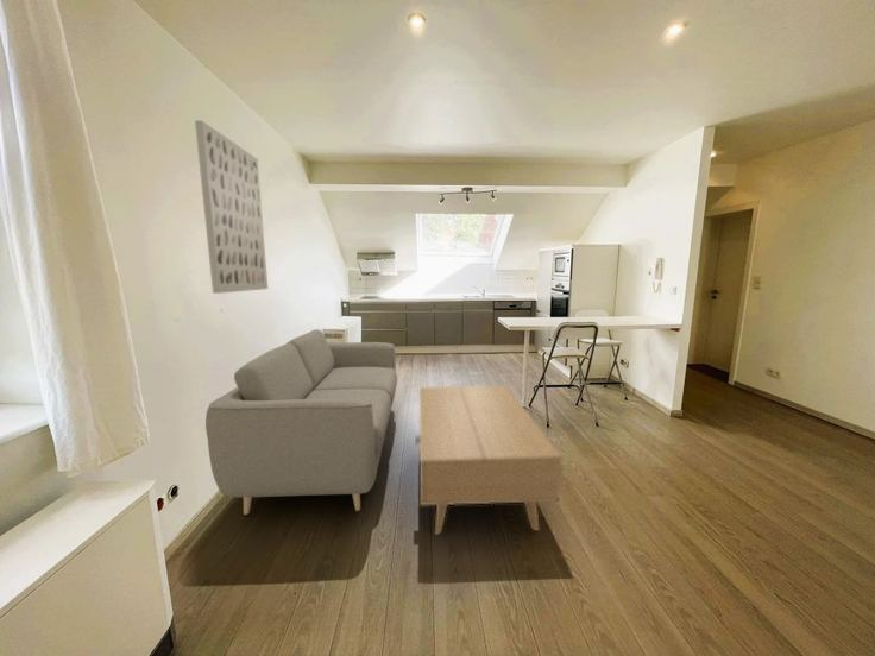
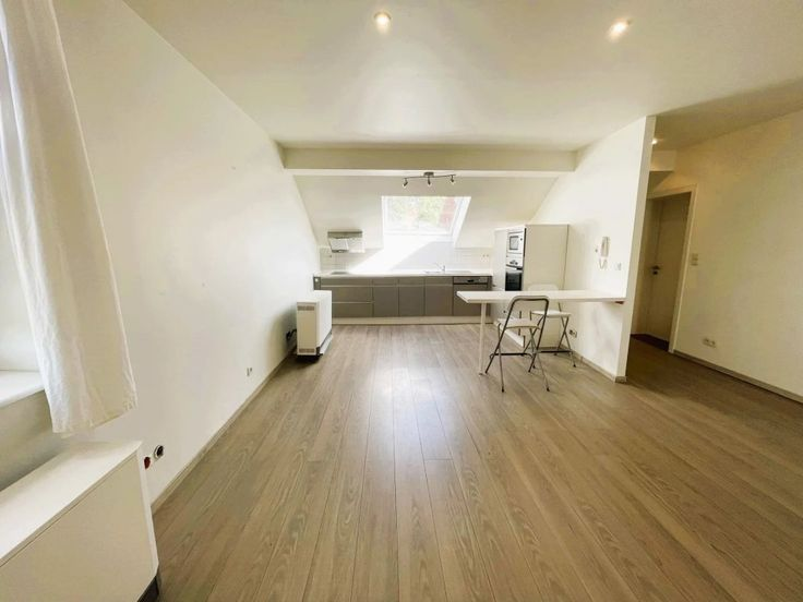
- coffee table [414,384,562,536]
- sofa [204,328,398,516]
- wall art [194,119,269,295]
